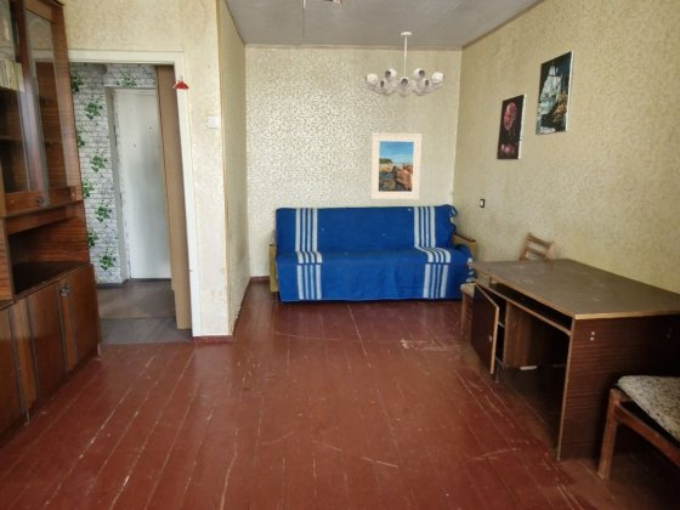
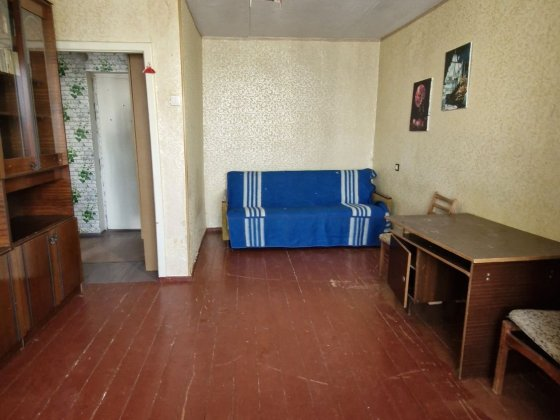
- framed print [369,131,424,200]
- chandelier [364,30,446,98]
